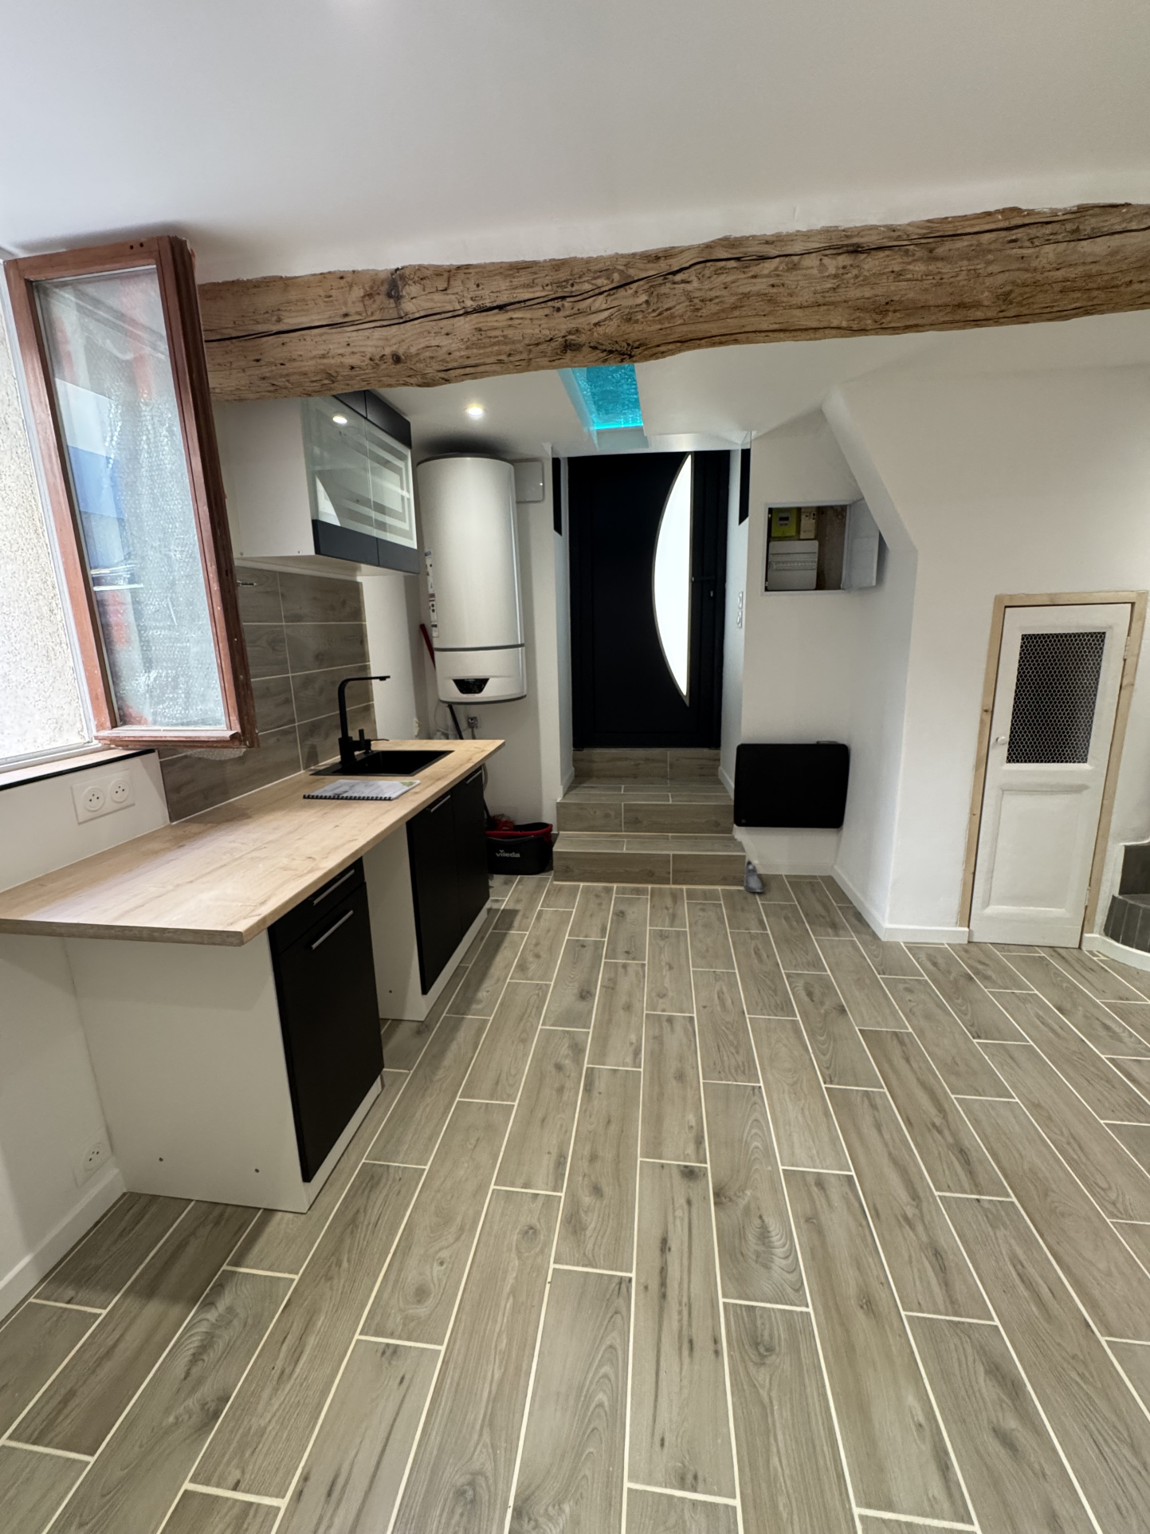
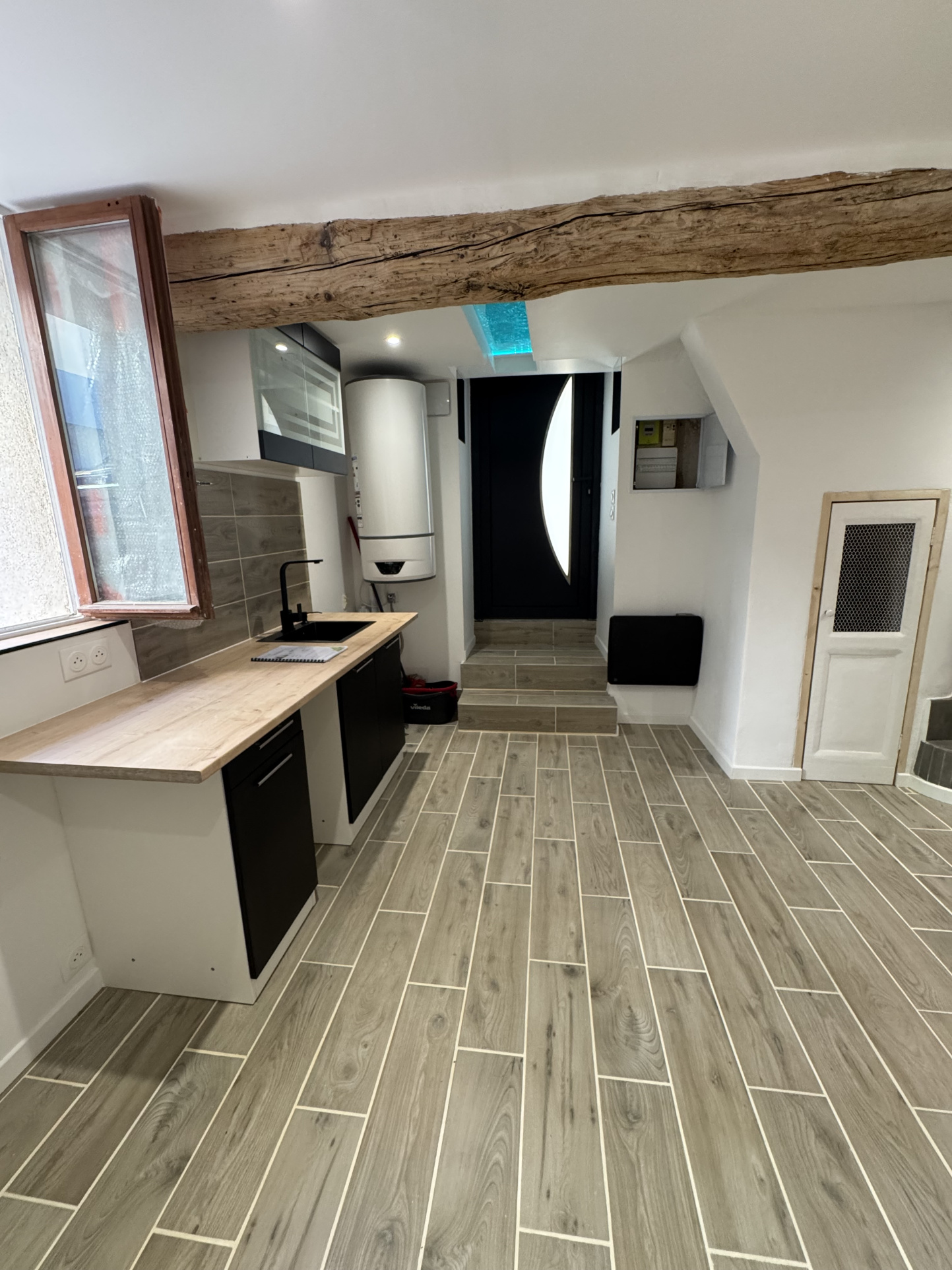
- shoe [742,859,765,893]
